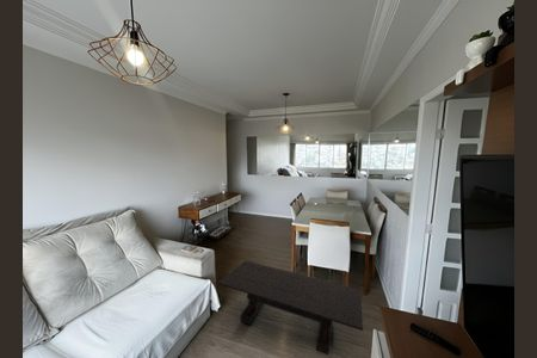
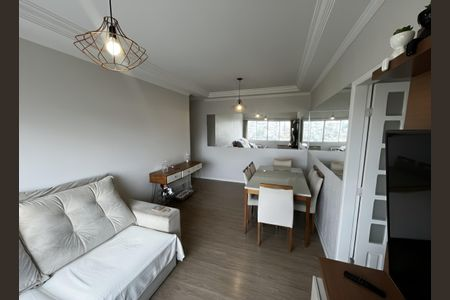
- coffee table [217,259,364,356]
